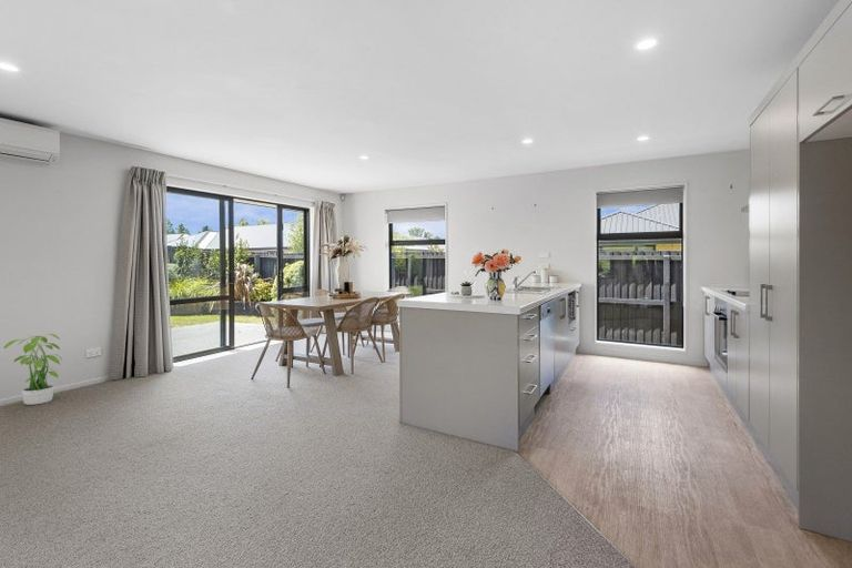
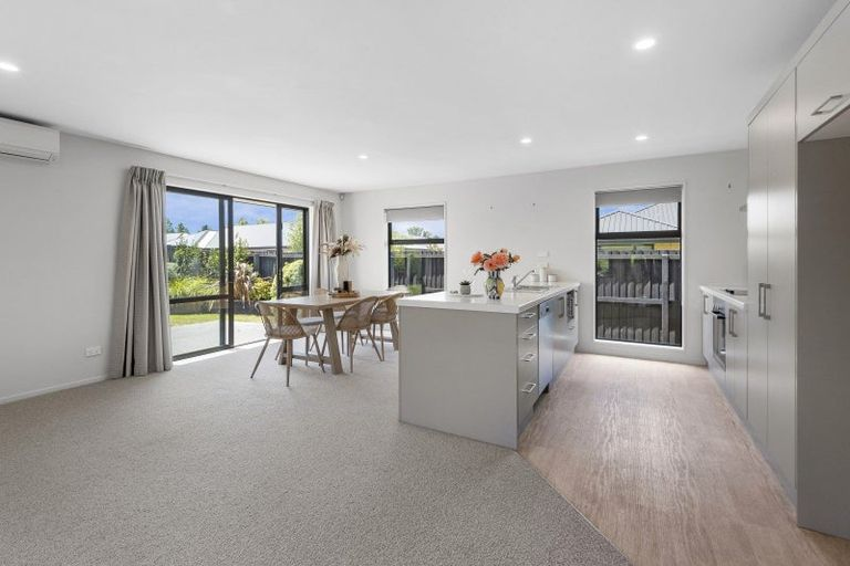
- potted plant [1,333,63,406]
